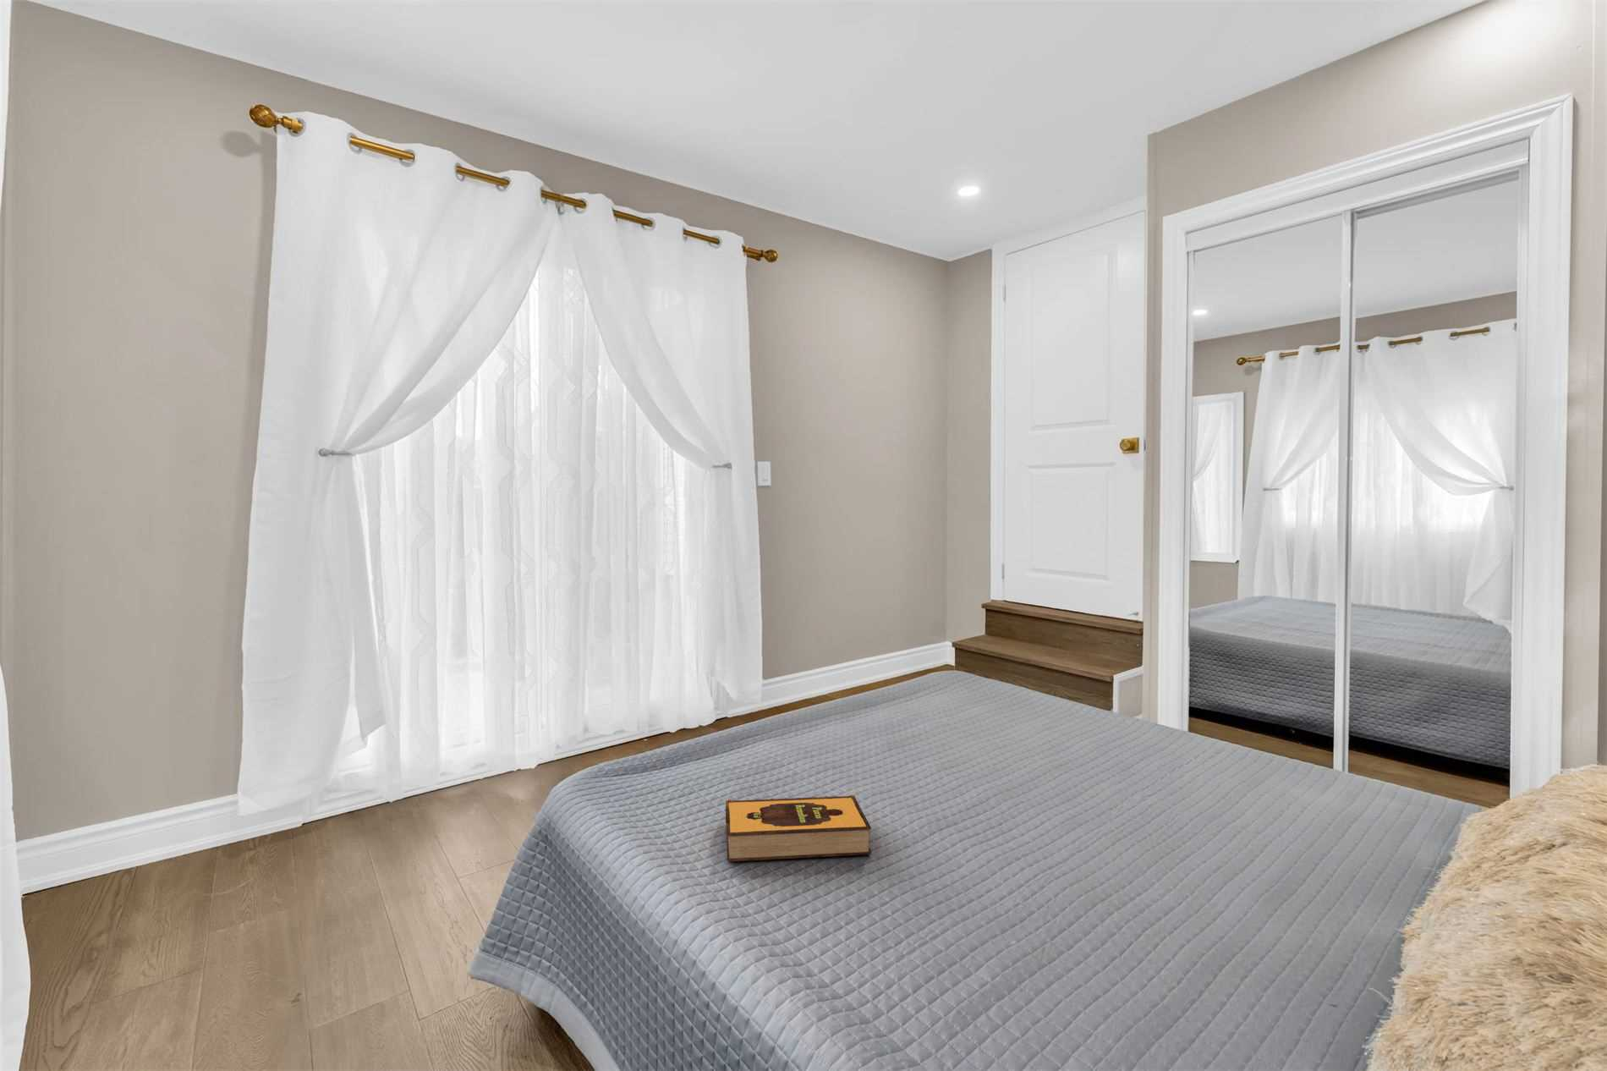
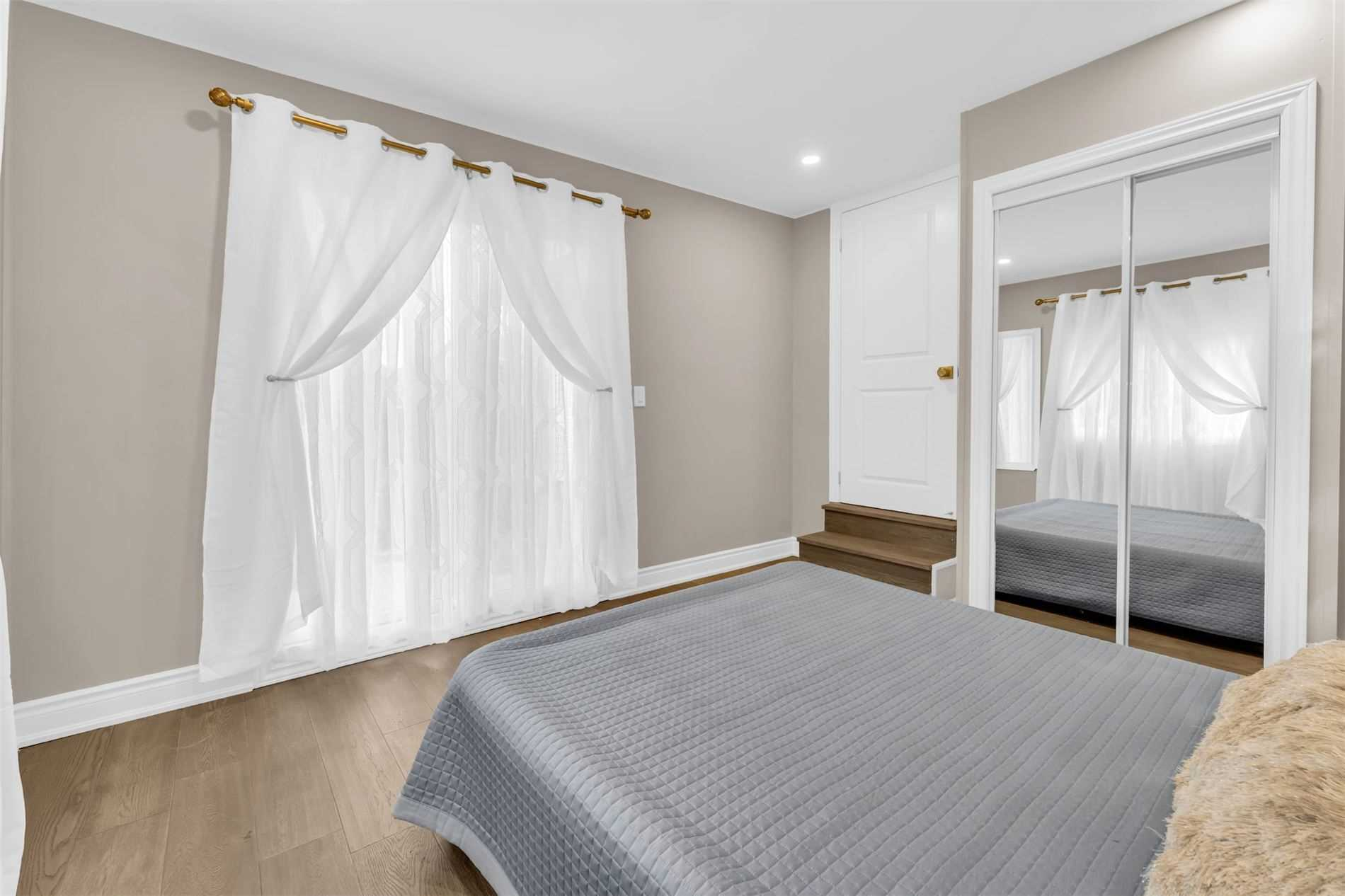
- hardback book [725,794,872,862]
